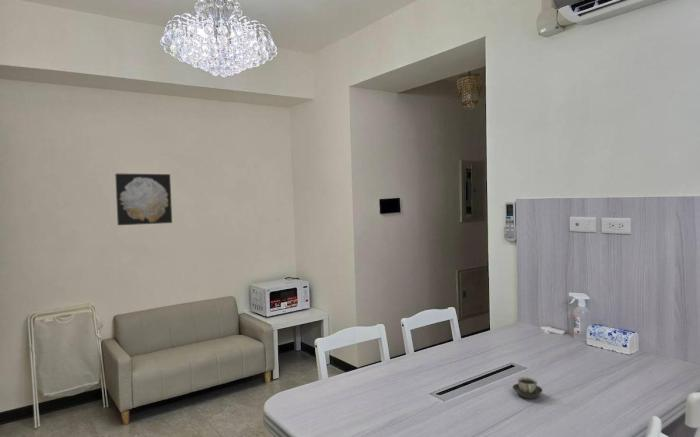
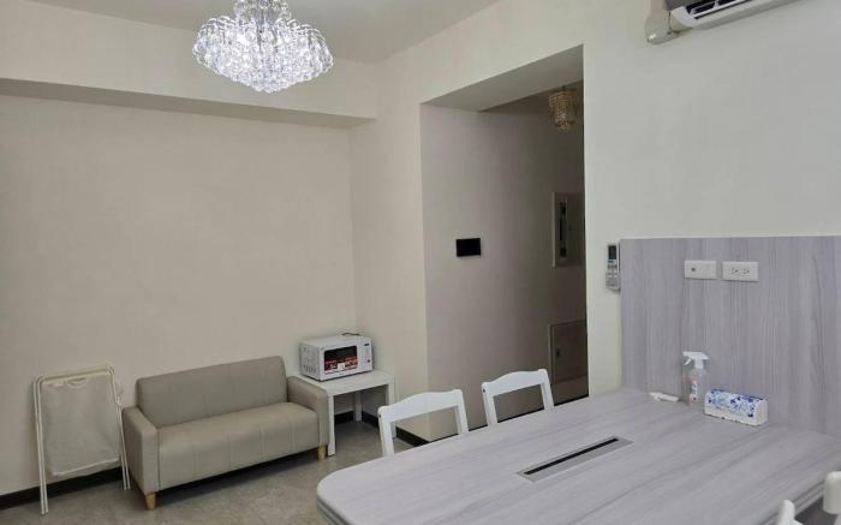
- wall art [114,173,173,226]
- cup [512,376,543,400]
